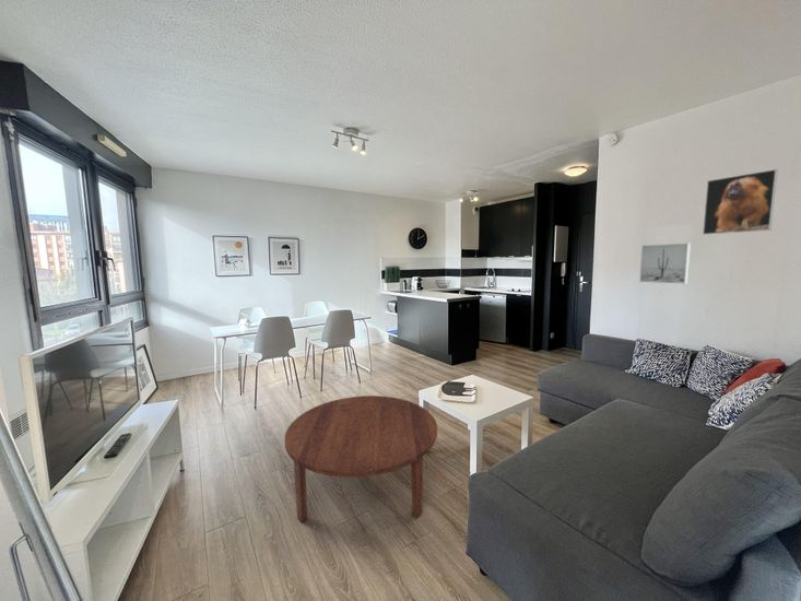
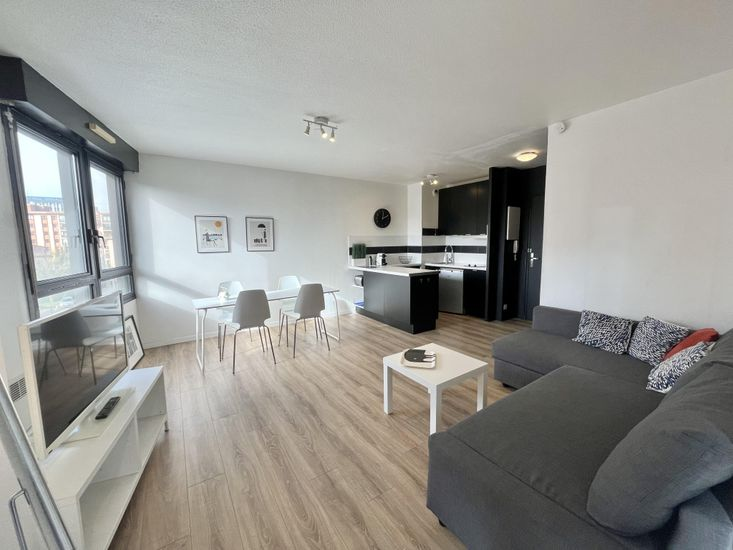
- wall art [638,243,692,284]
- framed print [702,168,779,236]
- coffee table [284,394,438,523]
